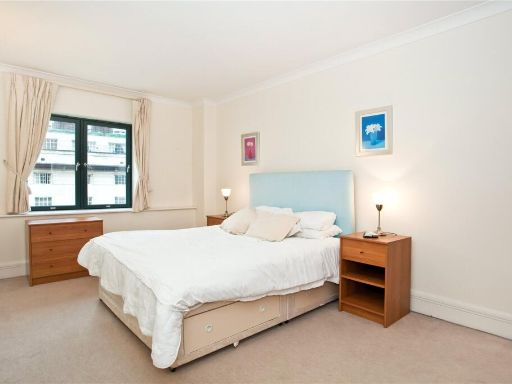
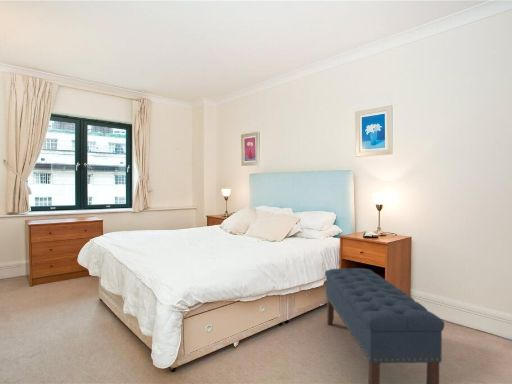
+ bench [324,267,445,384]
